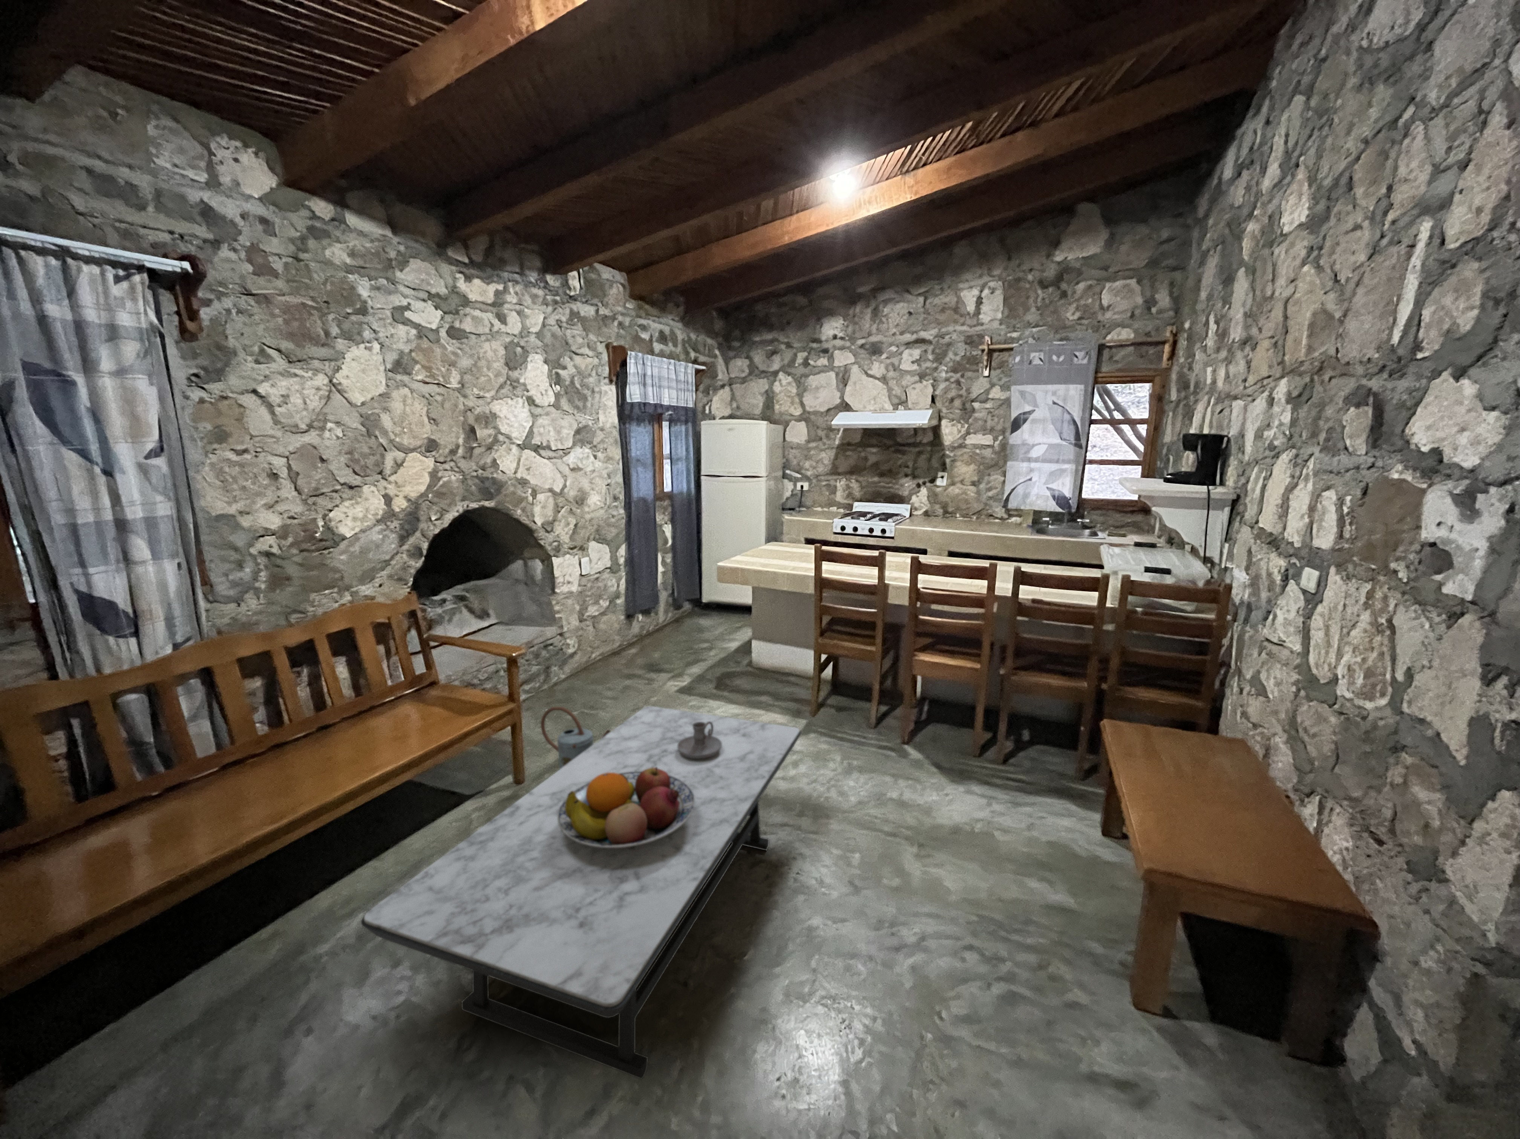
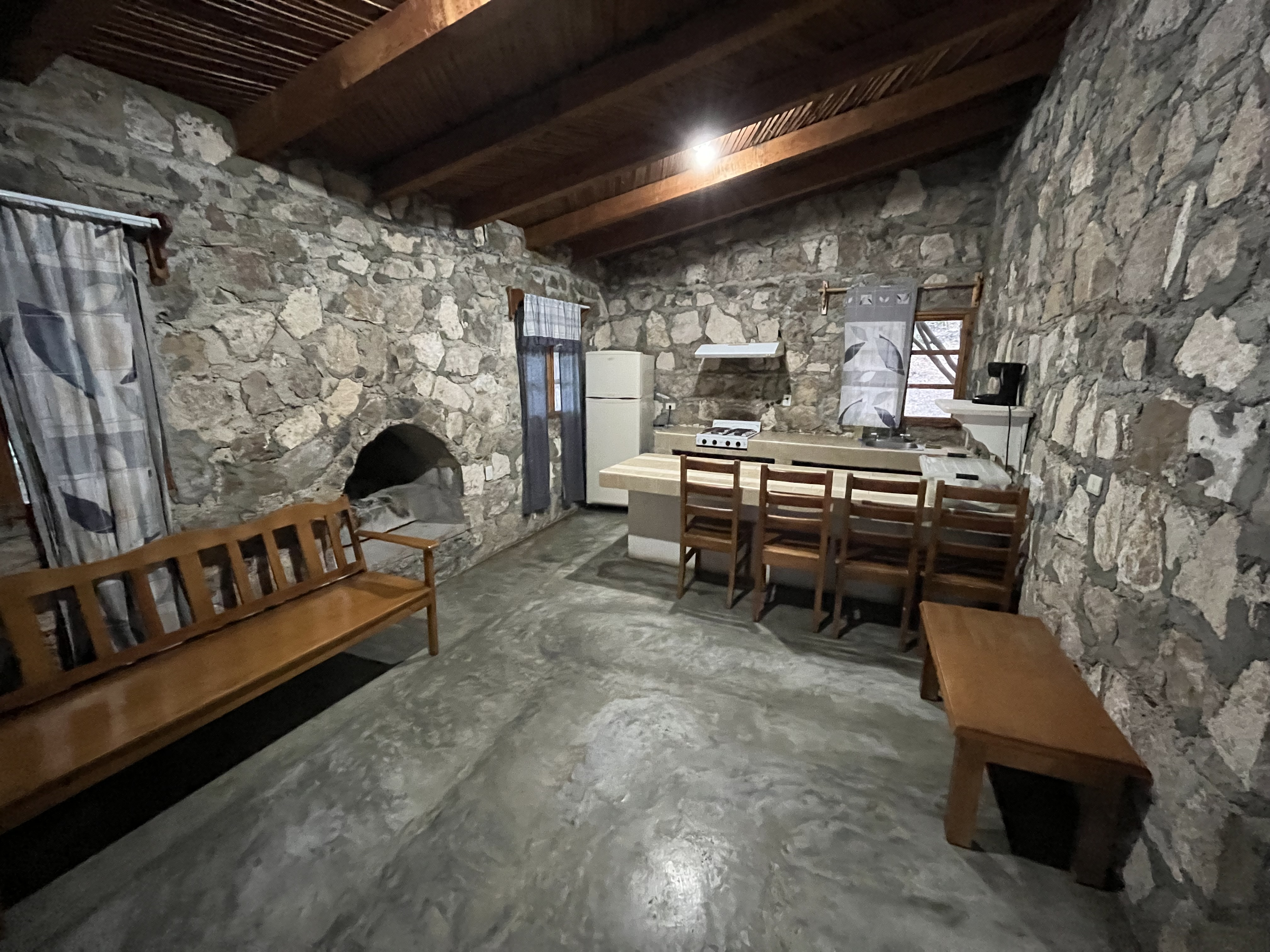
- watering can [540,707,612,769]
- coffee table [360,706,802,1079]
- candle holder [677,721,722,759]
- fruit bowl [558,767,695,848]
